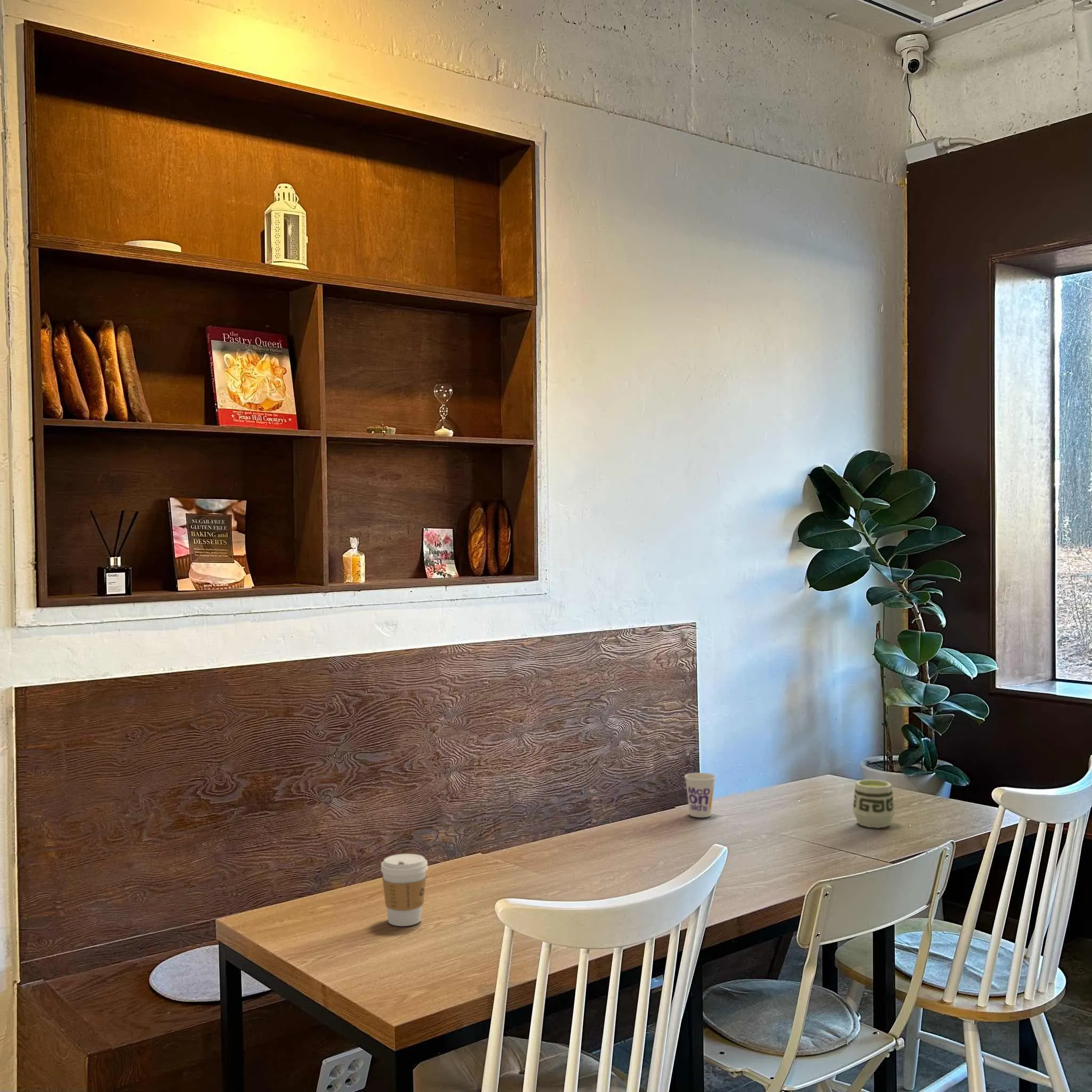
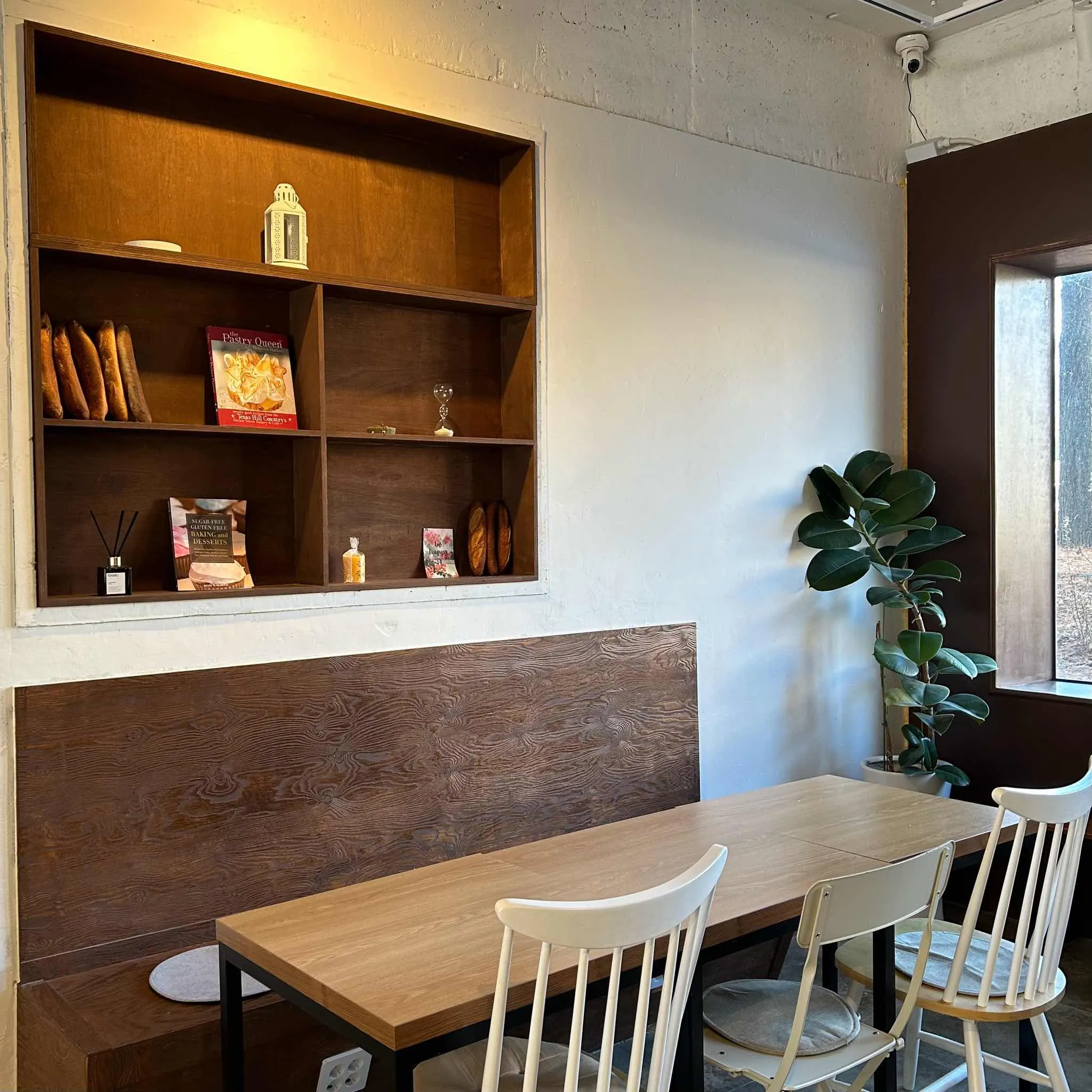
- coffee cup [380,853,429,927]
- cup [684,772,717,818]
- cup [852,779,895,829]
